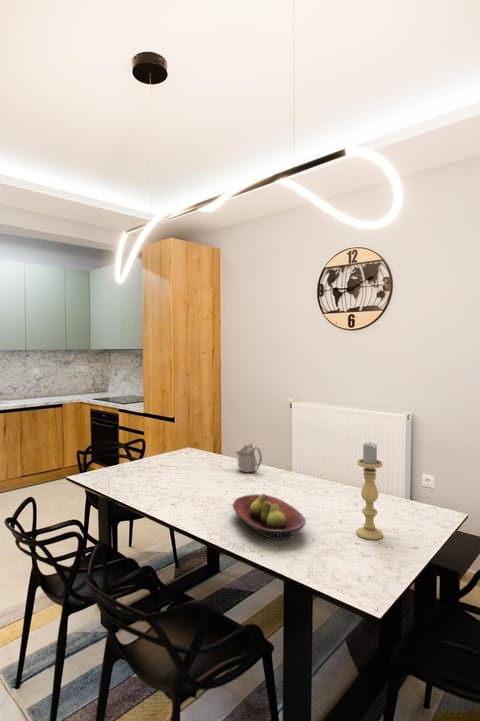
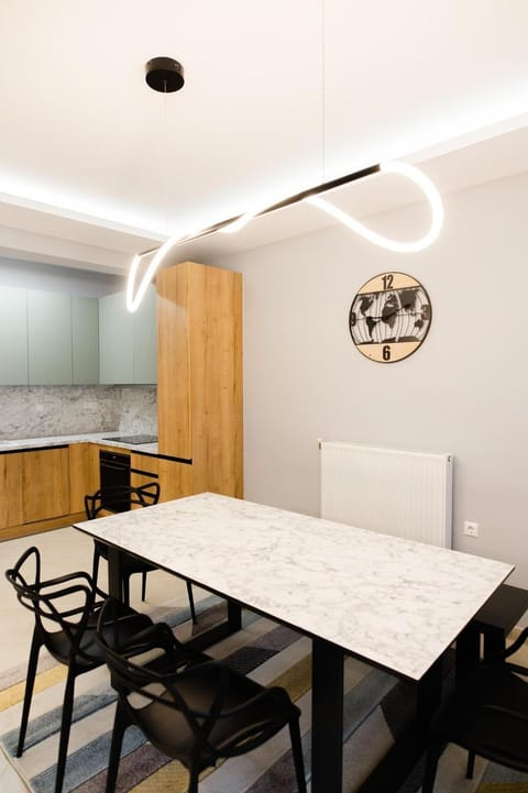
- fruit bowl [232,493,307,541]
- teapot [235,442,263,474]
- candle holder [355,442,384,541]
